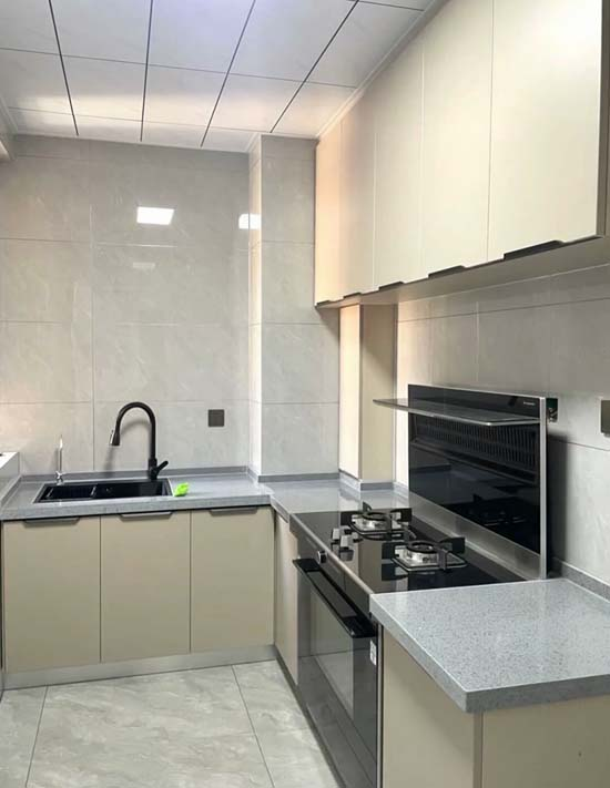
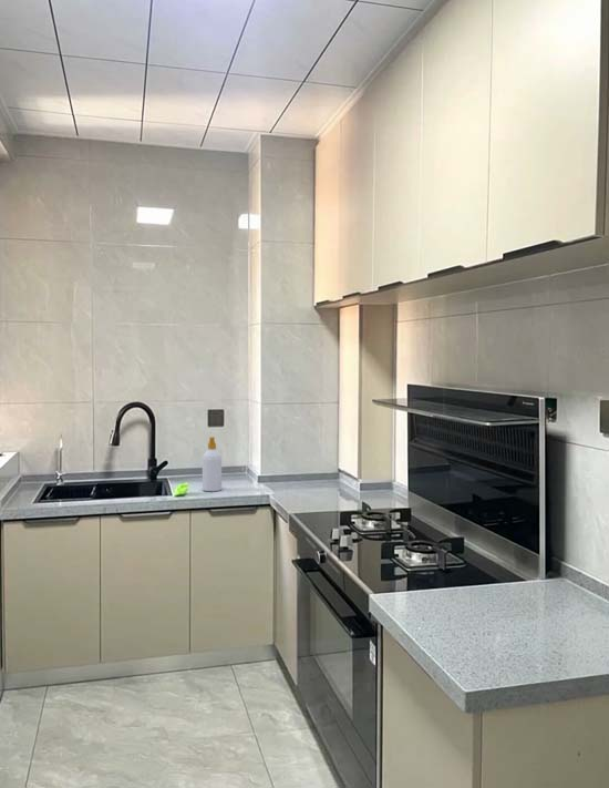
+ soap bottle [202,436,223,492]
